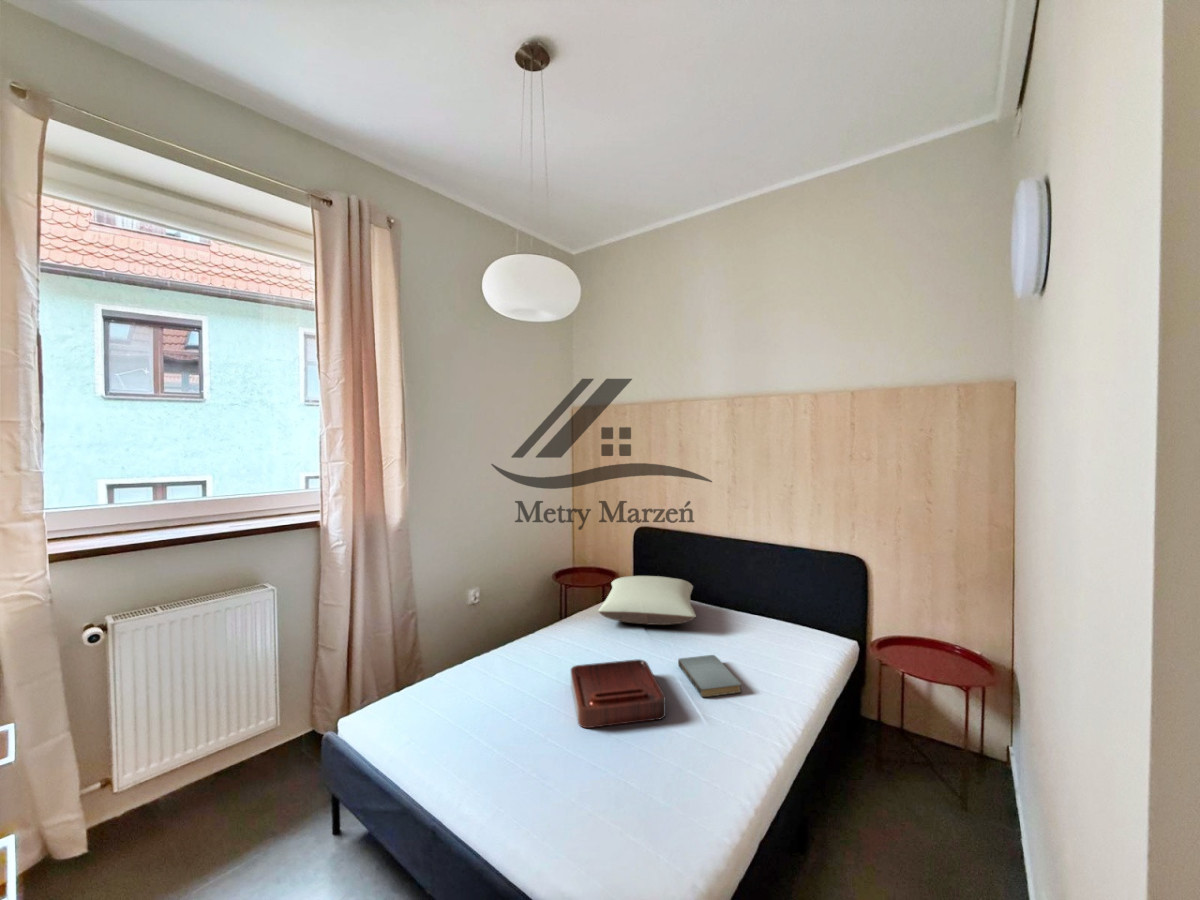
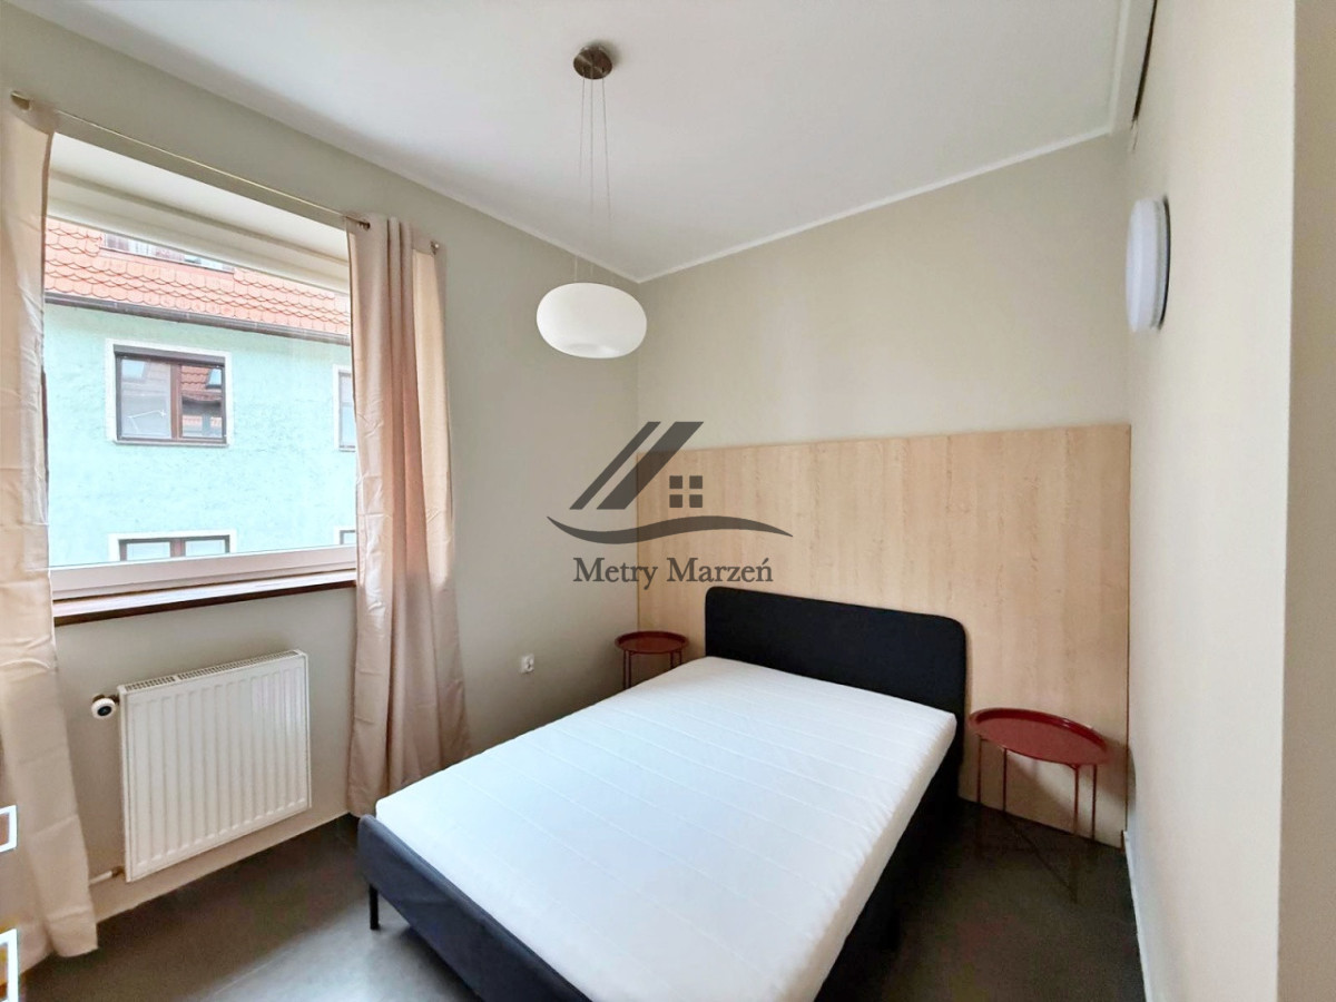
- pillow [597,575,697,626]
- book [677,654,742,698]
- decorative tray [570,658,667,729]
